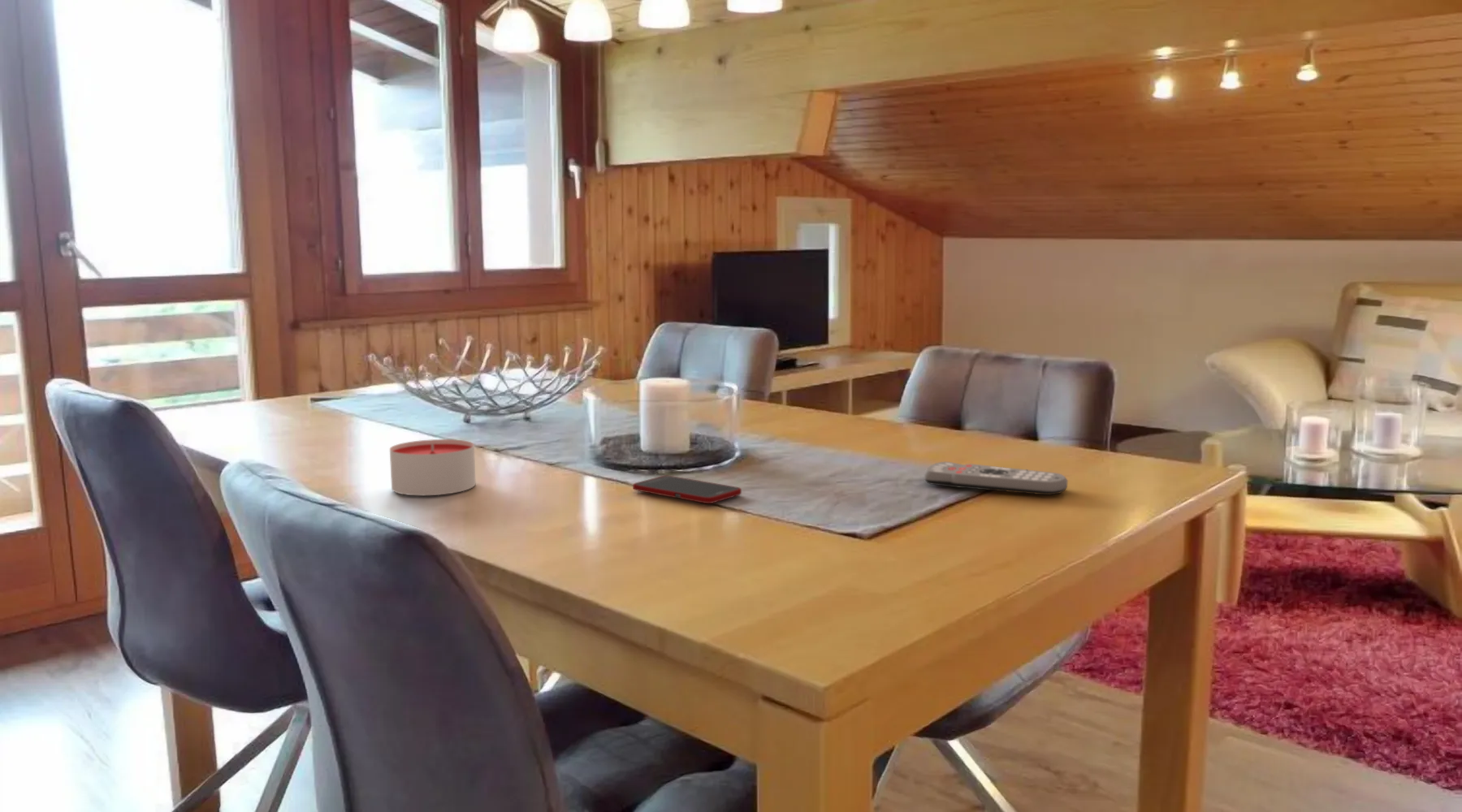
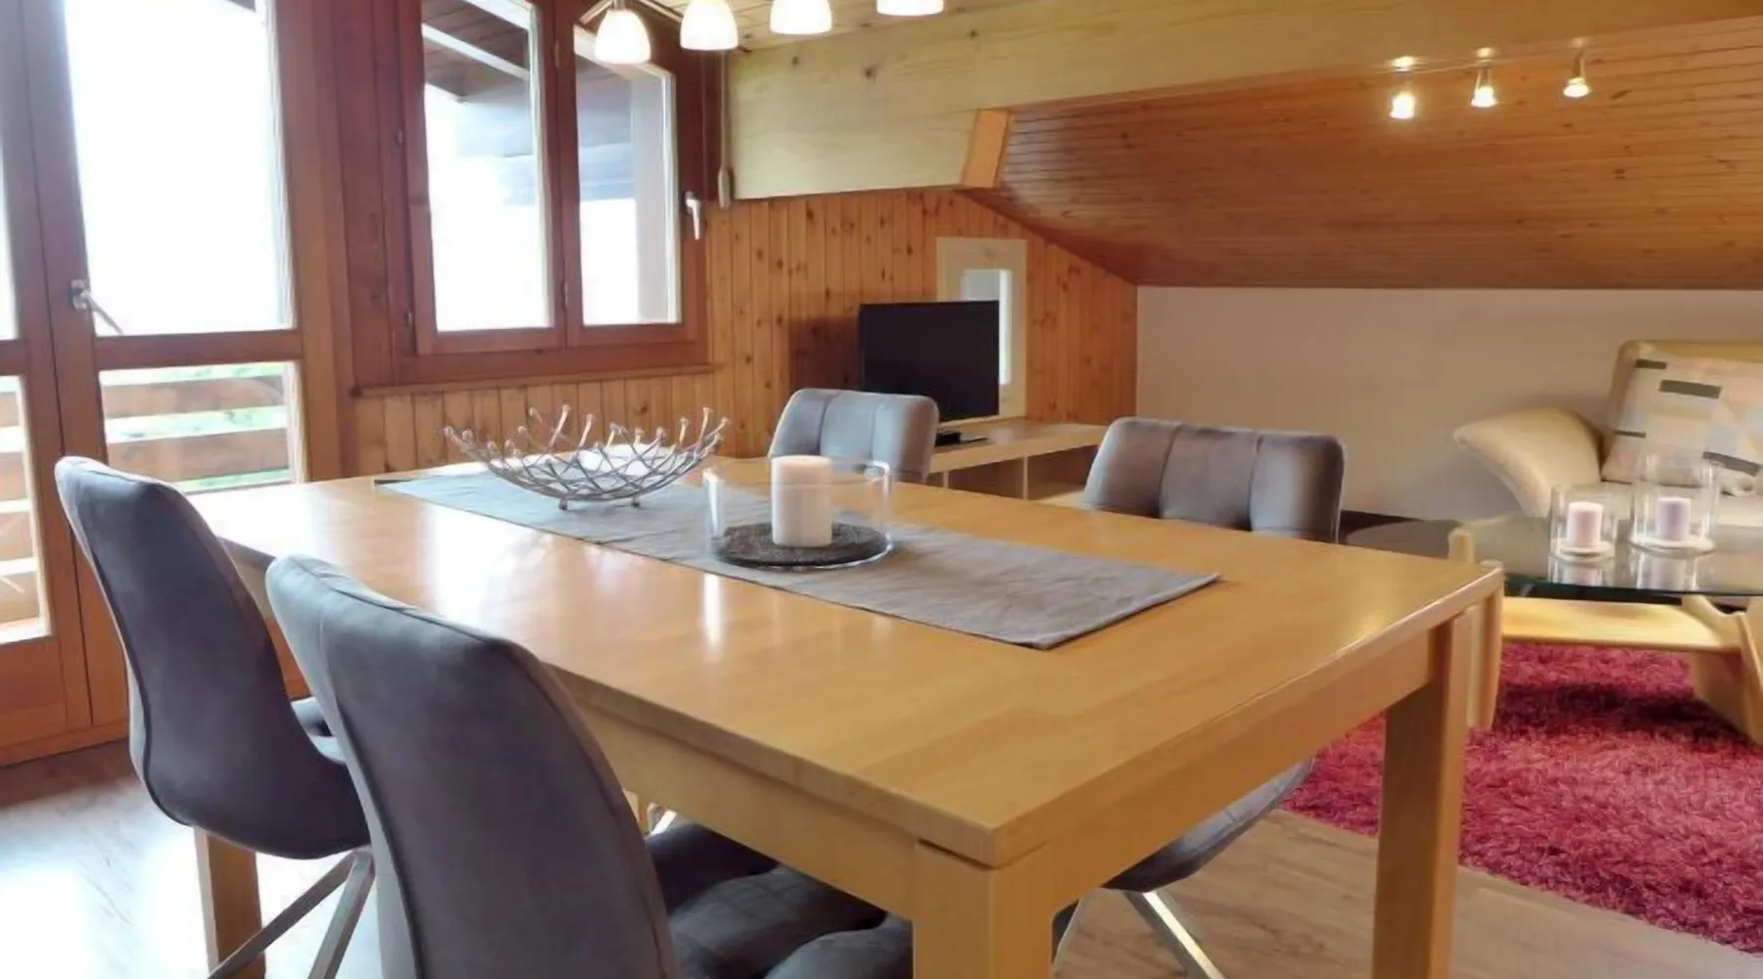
- remote control [923,461,1069,495]
- candle [389,438,477,496]
- cell phone [632,475,742,504]
